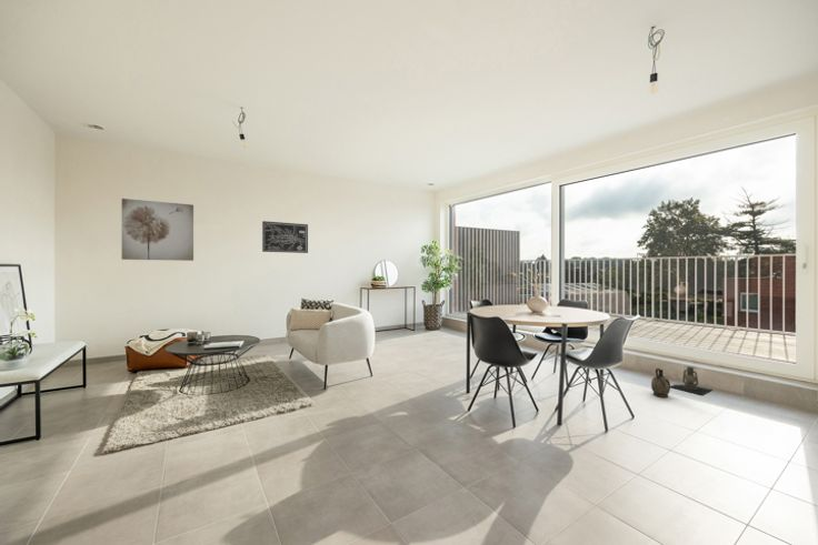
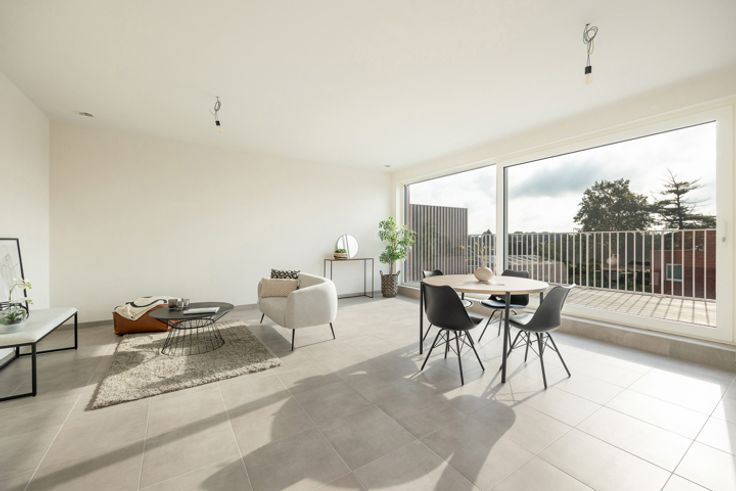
- ceramic jug [650,367,671,398]
- wall art [120,198,194,262]
- lantern [670,357,714,396]
- wall art [261,220,309,254]
